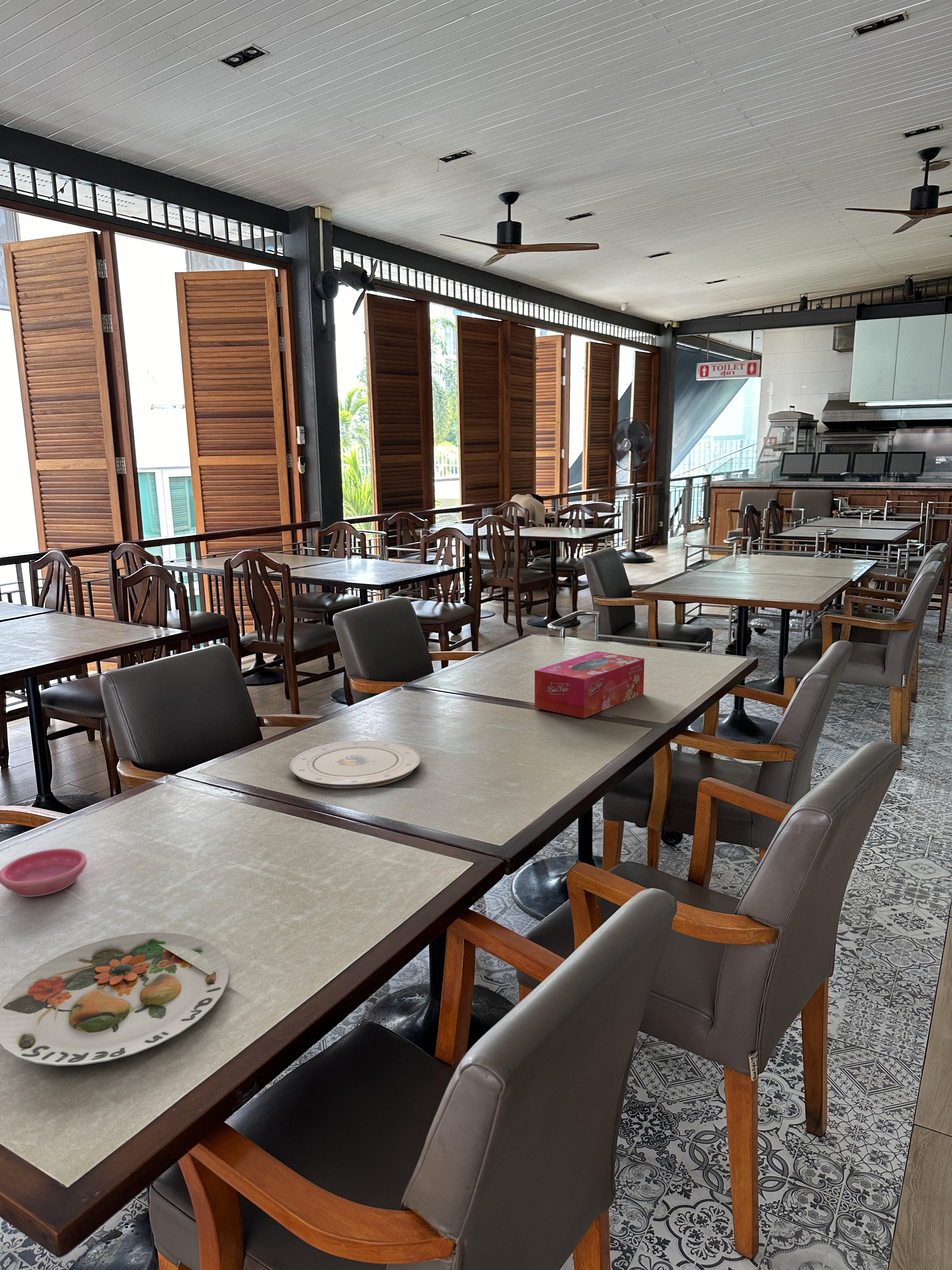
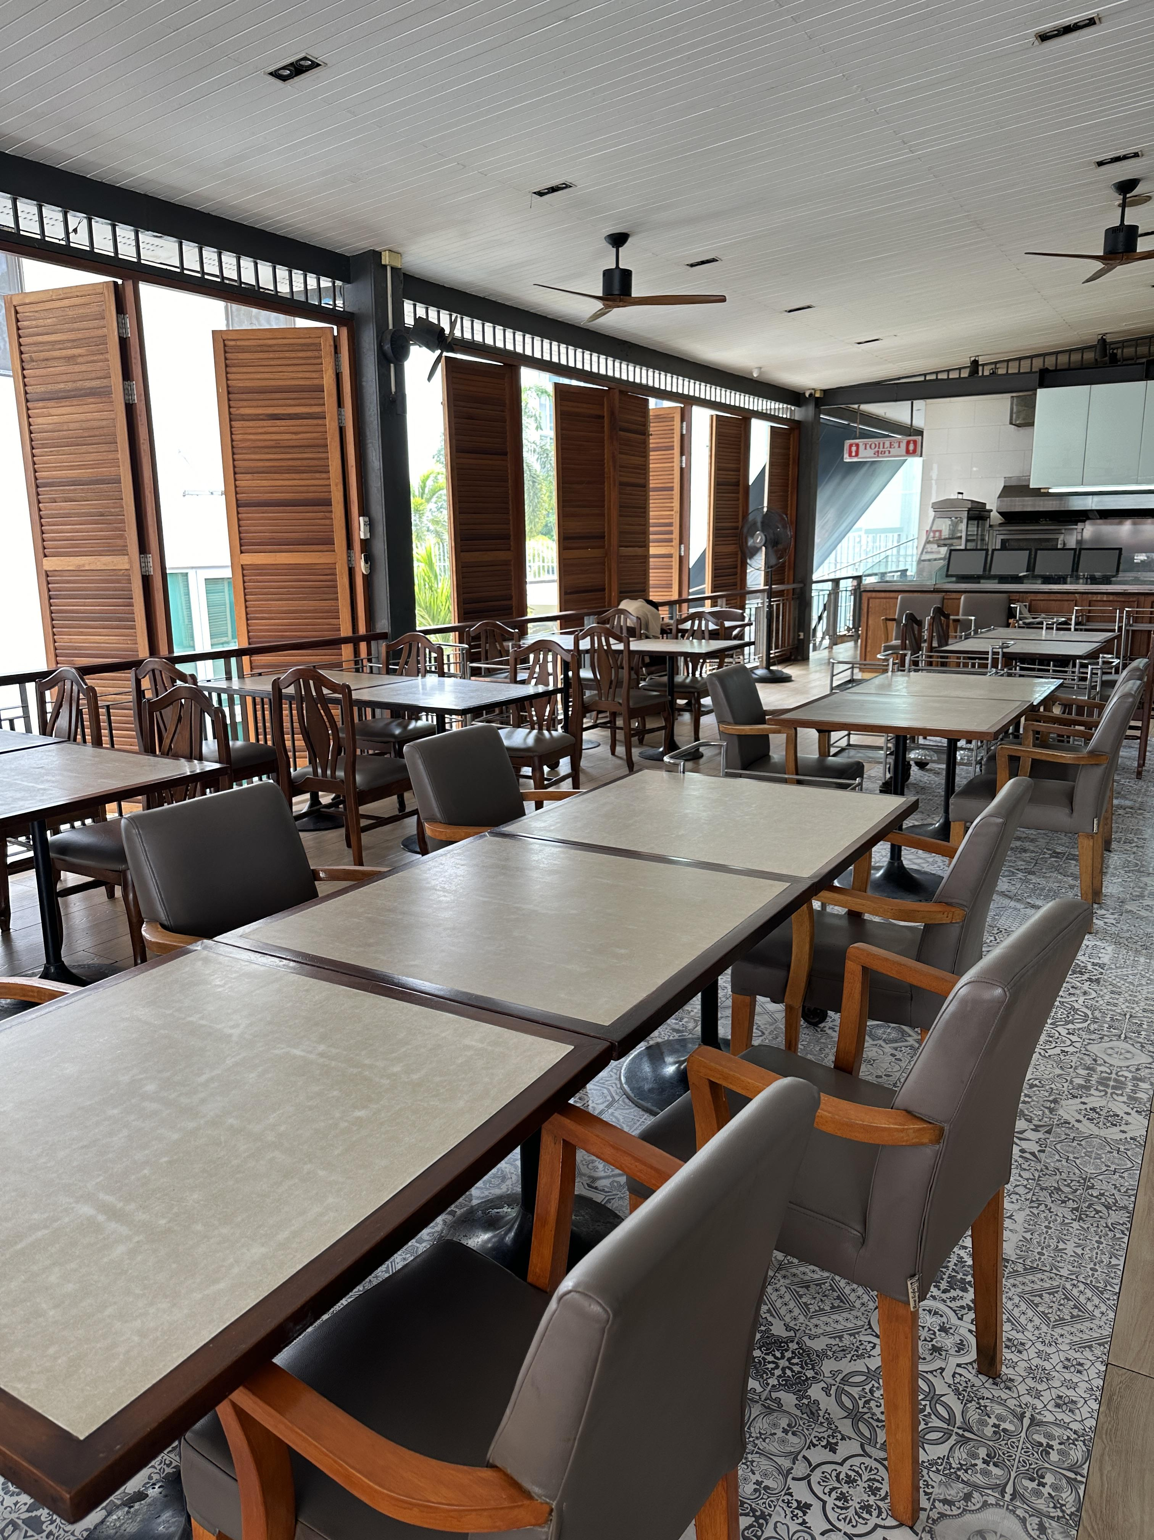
- saucer [0,848,87,897]
- plate [290,740,421,789]
- plate [0,932,229,1066]
- tissue box [535,651,645,719]
